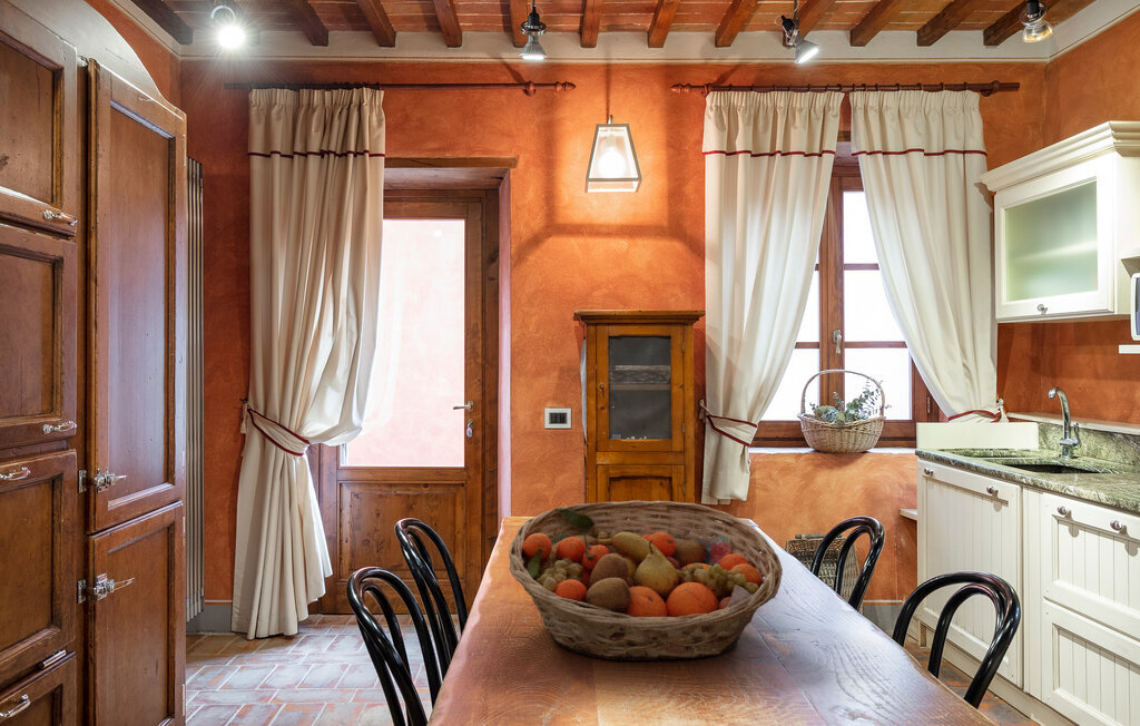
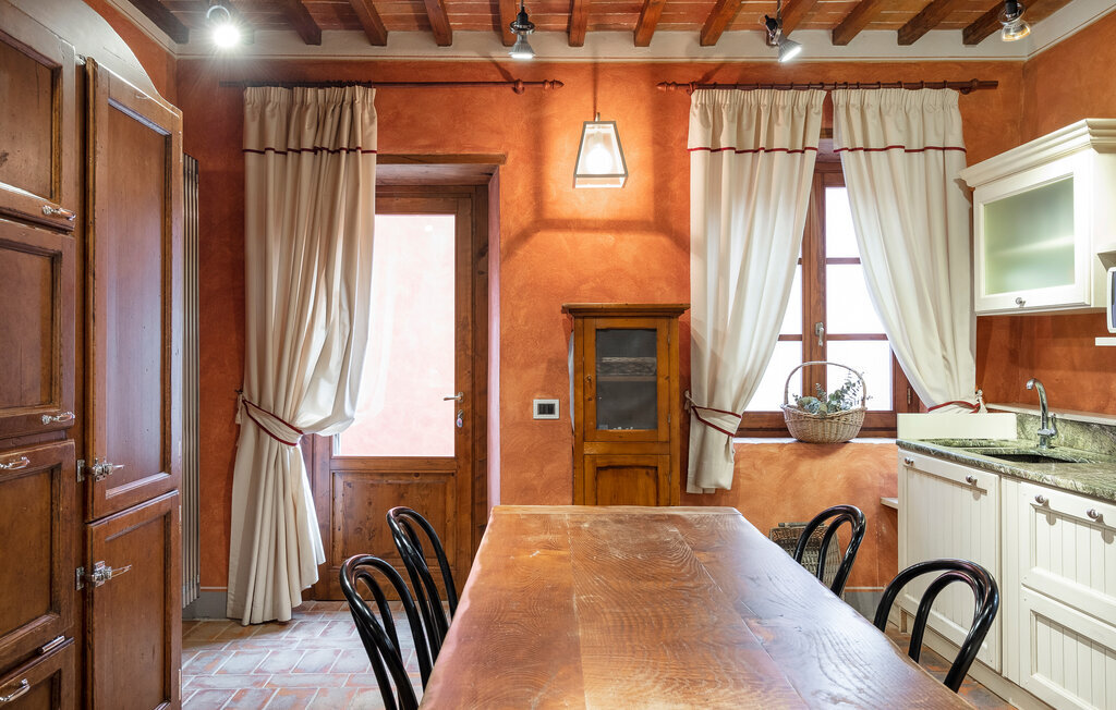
- fruit basket [508,500,784,661]
